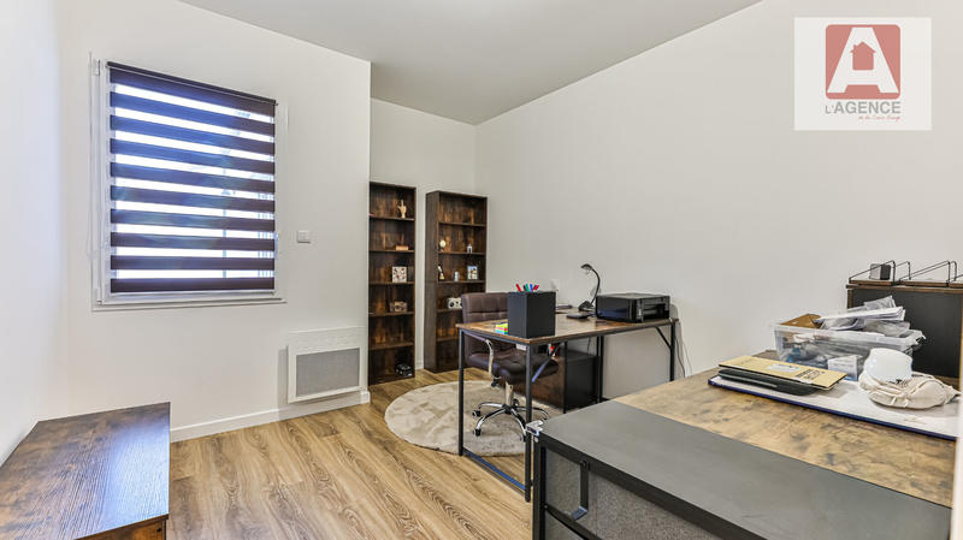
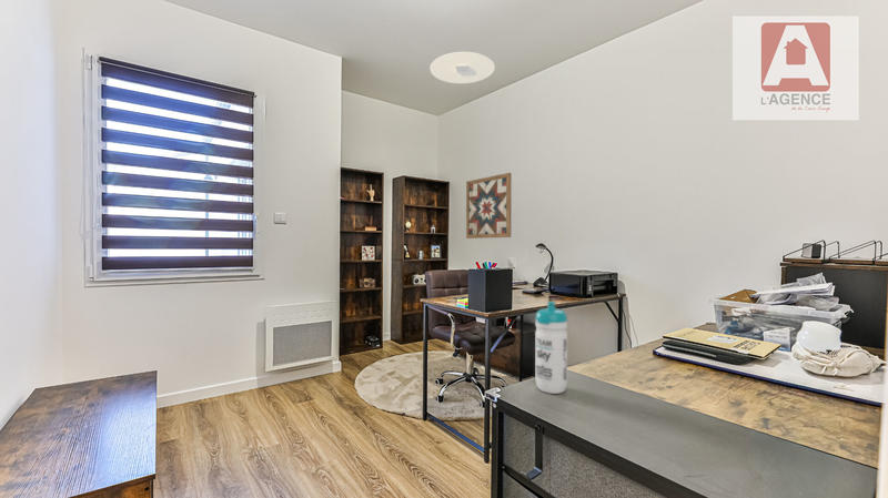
+ wall art [465,172,513,240]
+ ceiling light [428,51,496,84]
+ water bottle [534,301,568,395]
